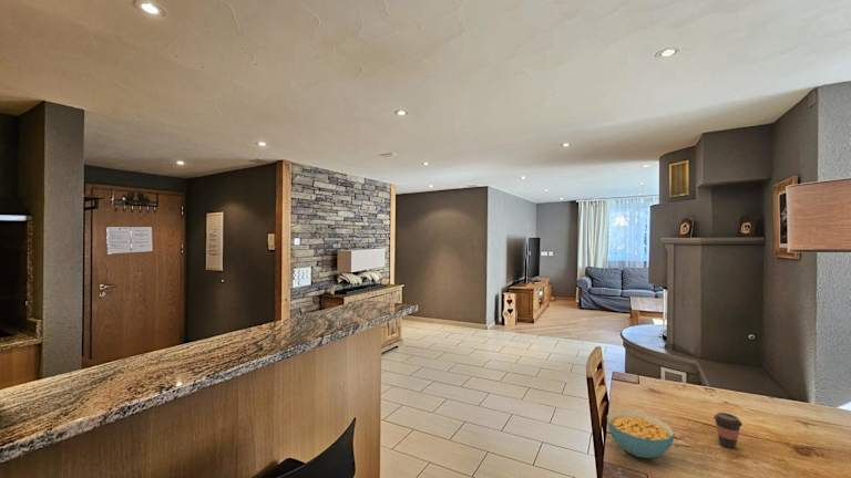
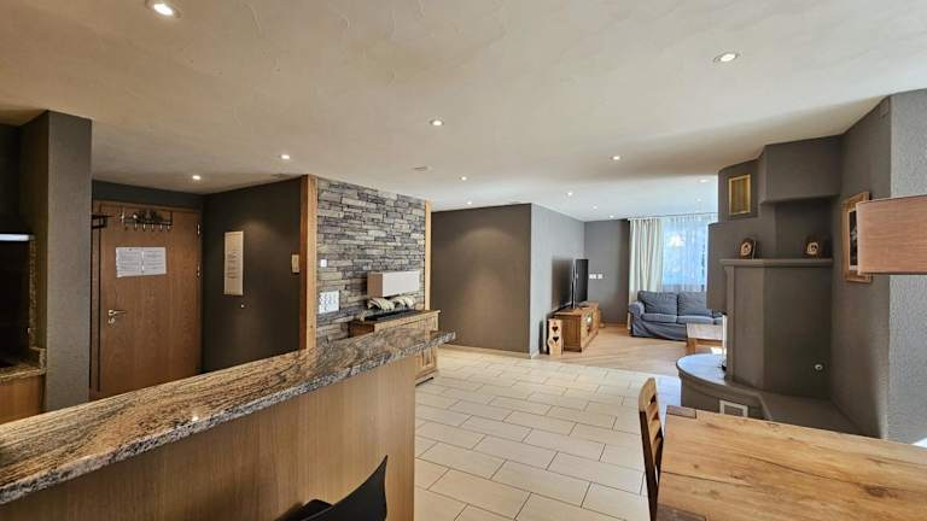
- coffee cup [712,412,744,449]
- cereal bowl [606,409,676,459]
